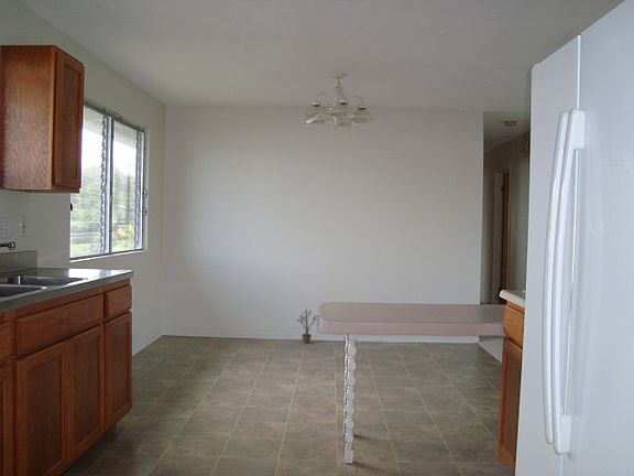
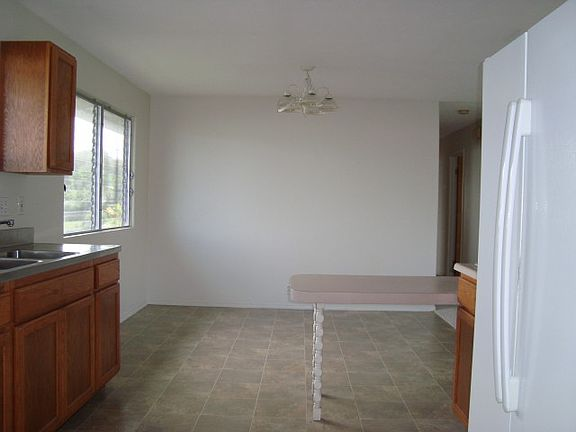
- decorative plant [294,309,317,344]
